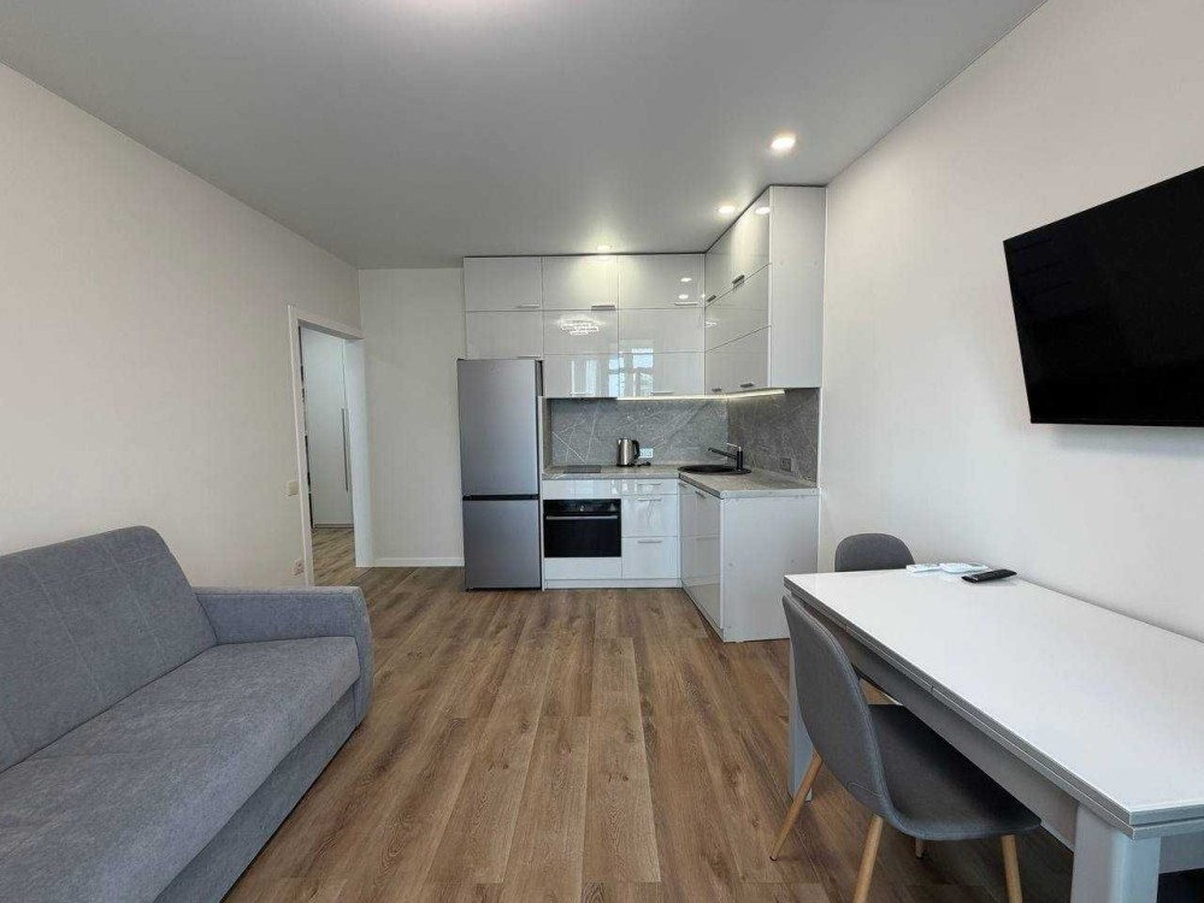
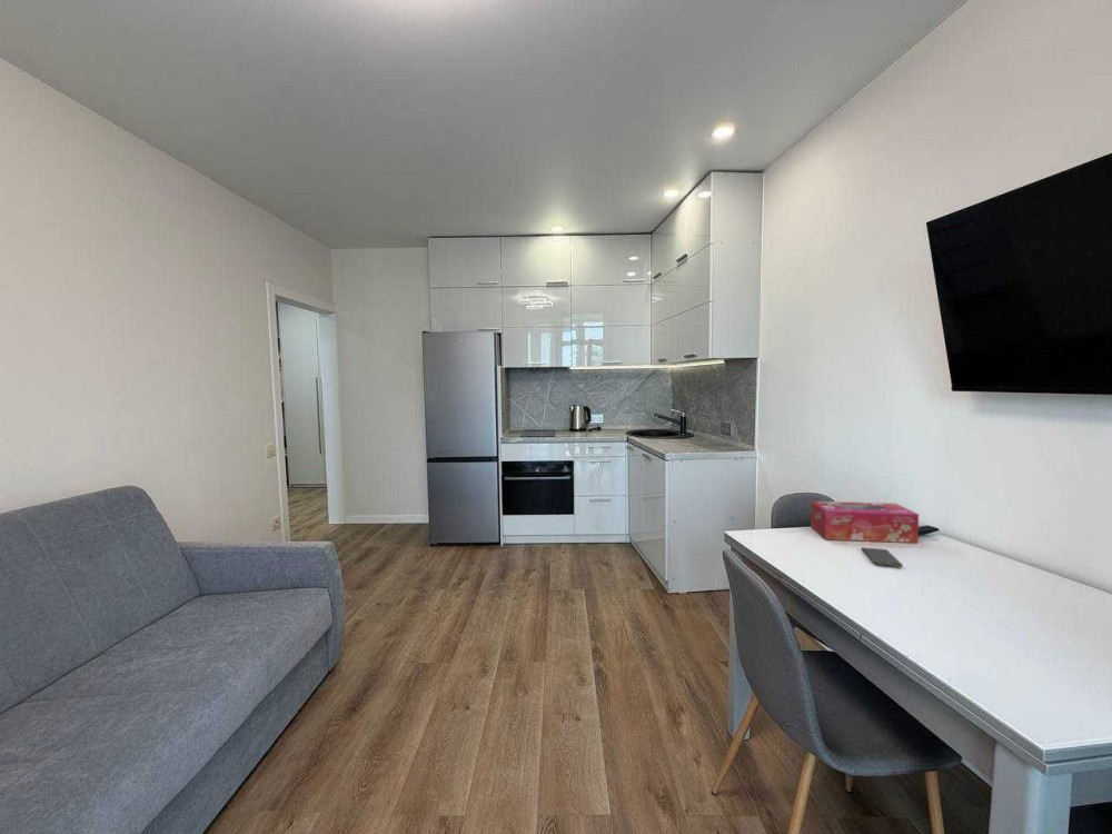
+ smartphone [861,546,904,568]
+ tissue box [810,500,920,544]
